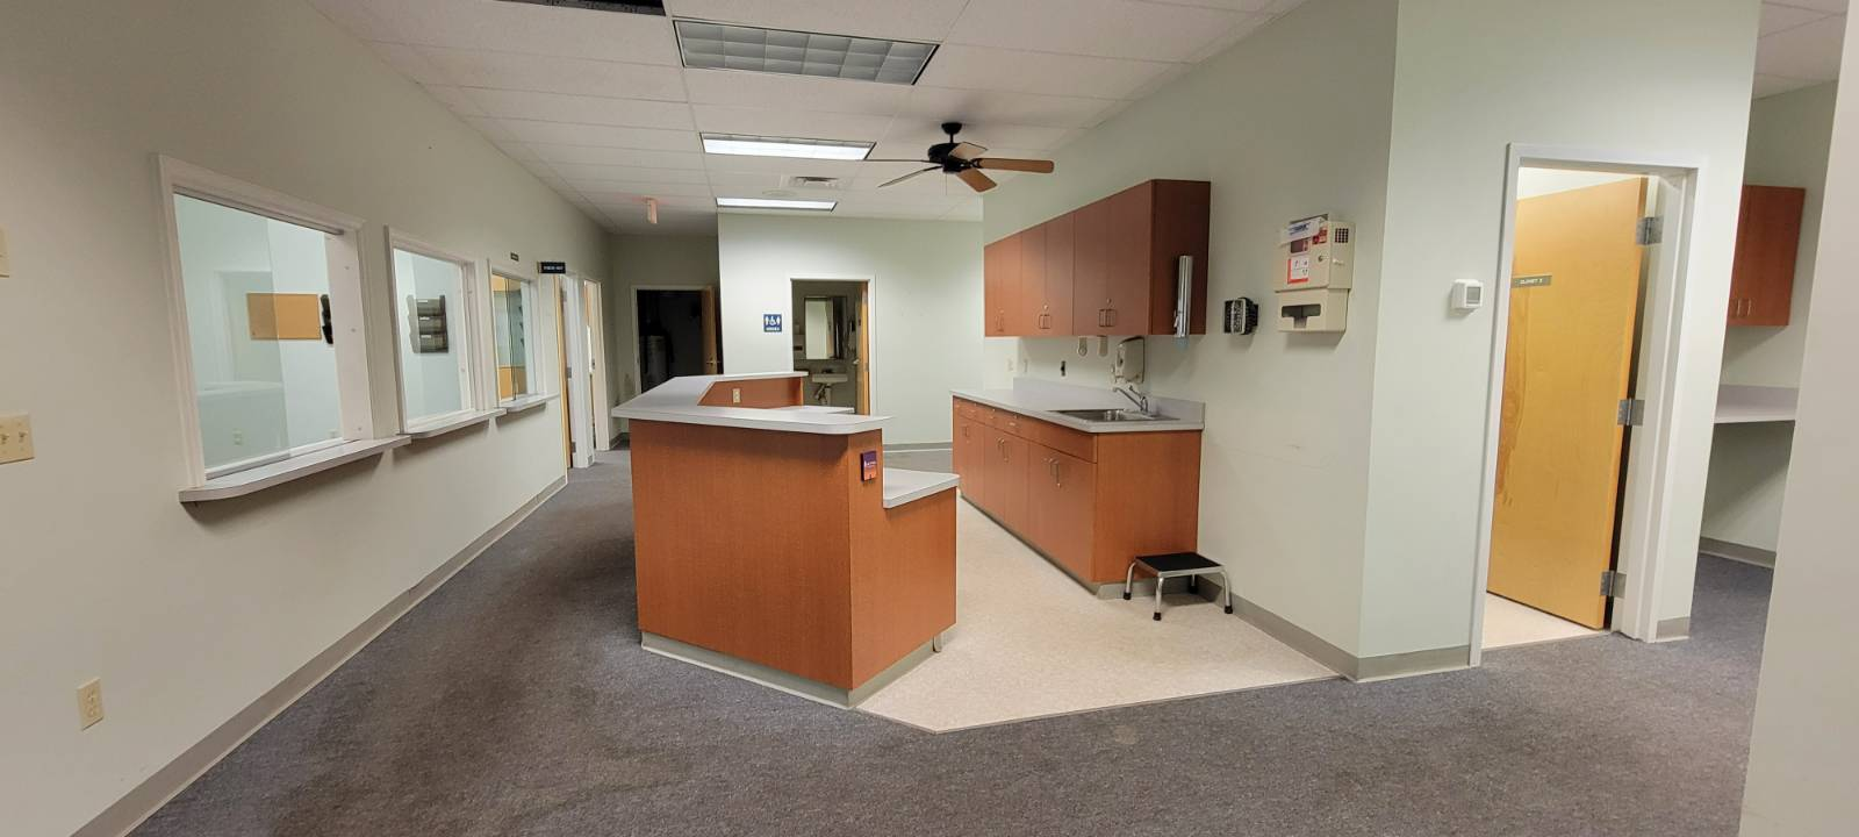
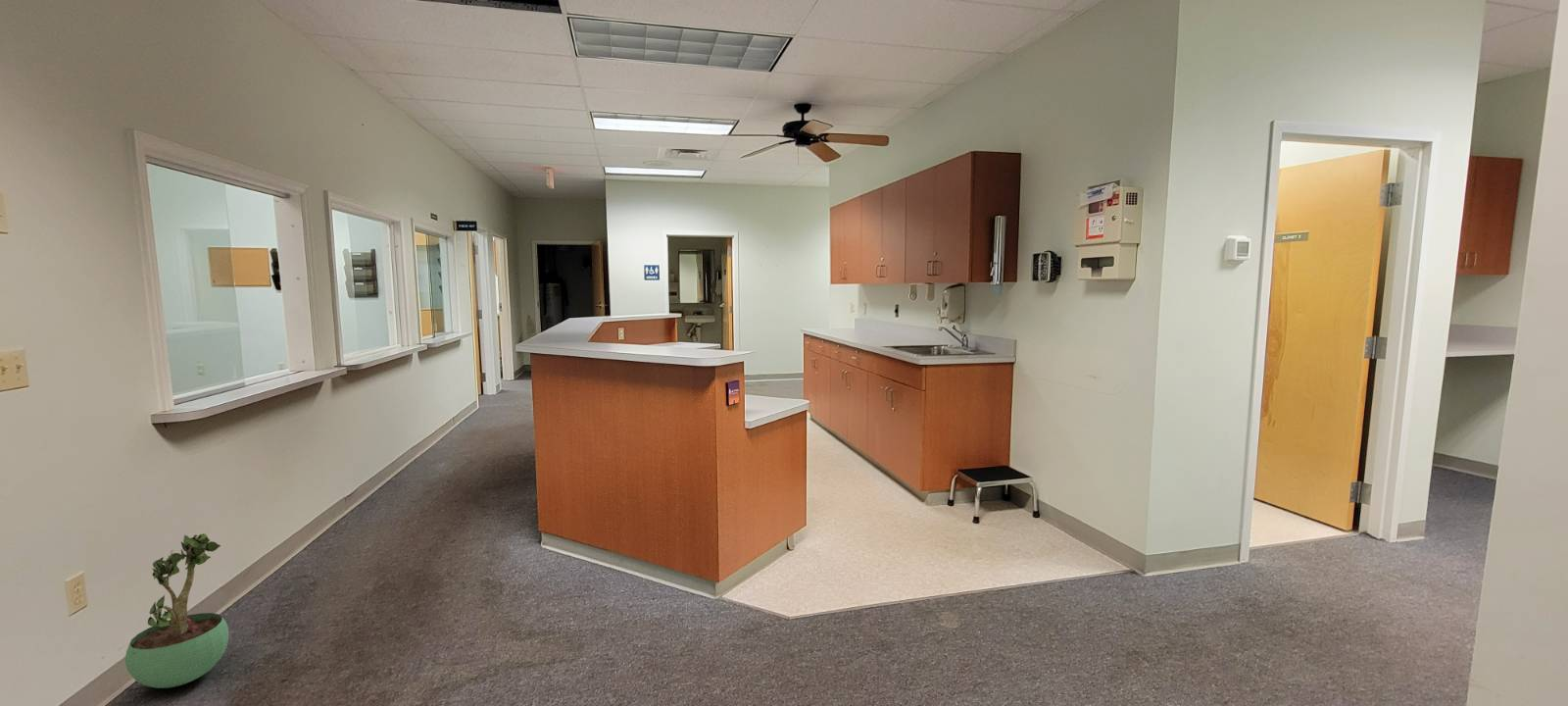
+ potted plant [124,532,229,689]
